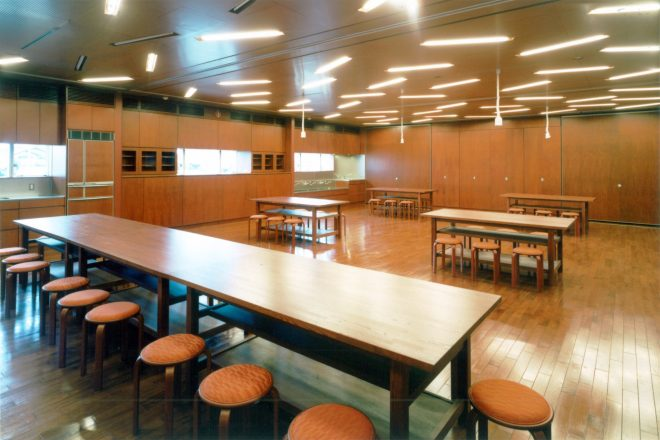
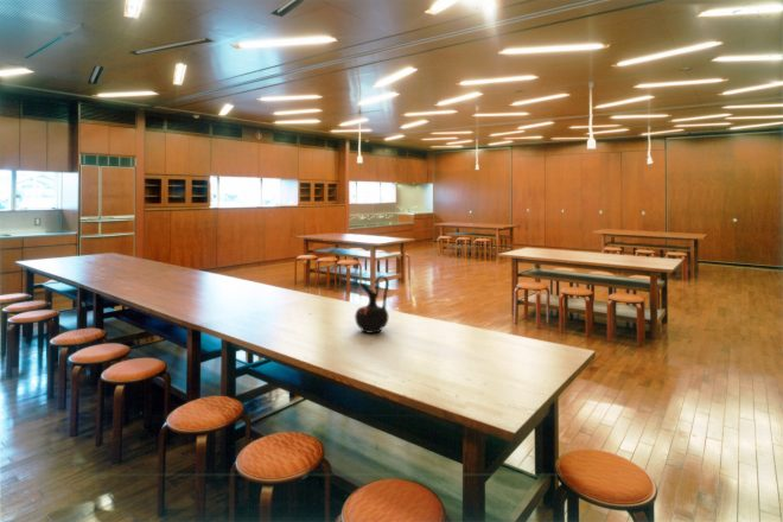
+ ceramic jug [354,275,390,335]
